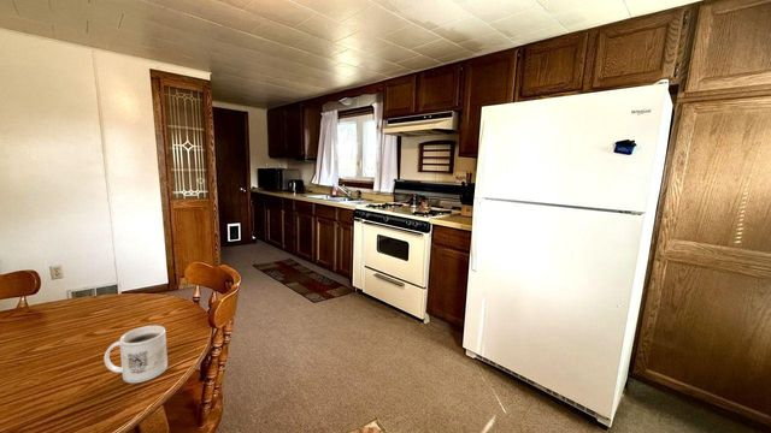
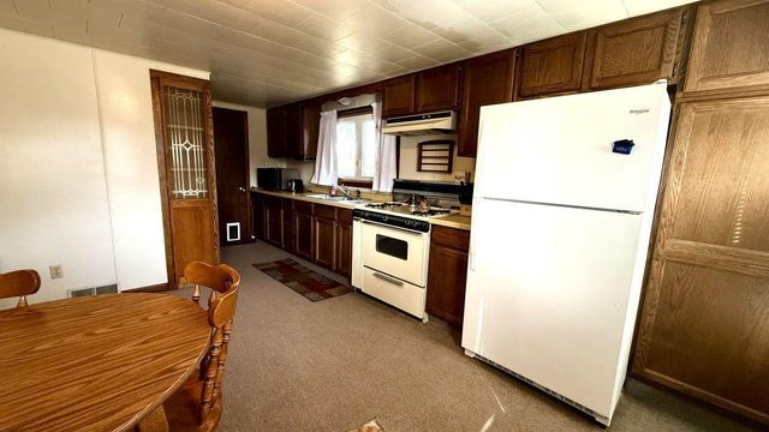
- mug [102,325,169,384]
